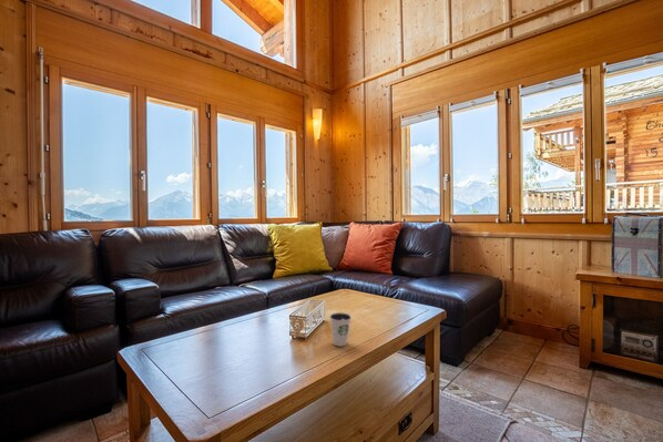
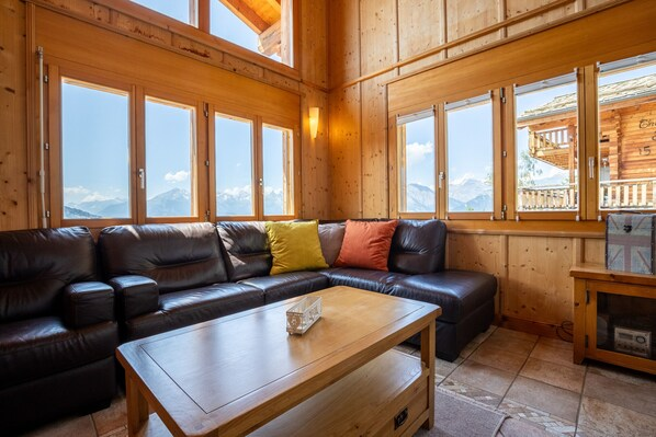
- dixie cup [329,311,353,347]
